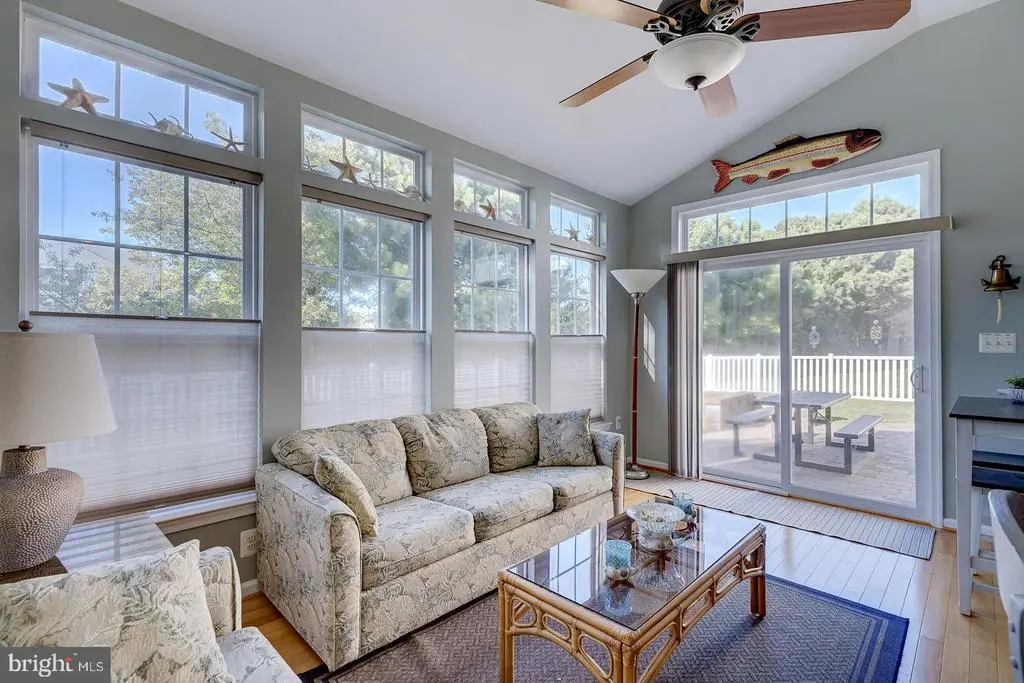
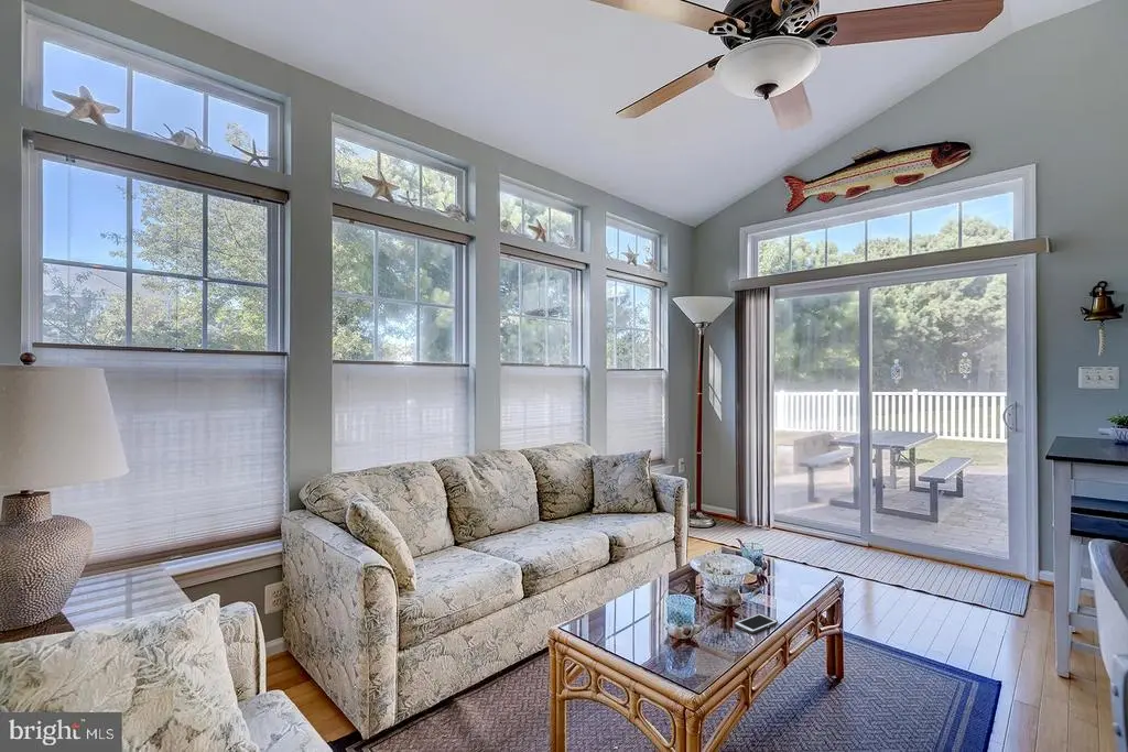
+ cell phone [734,612,779,635]
